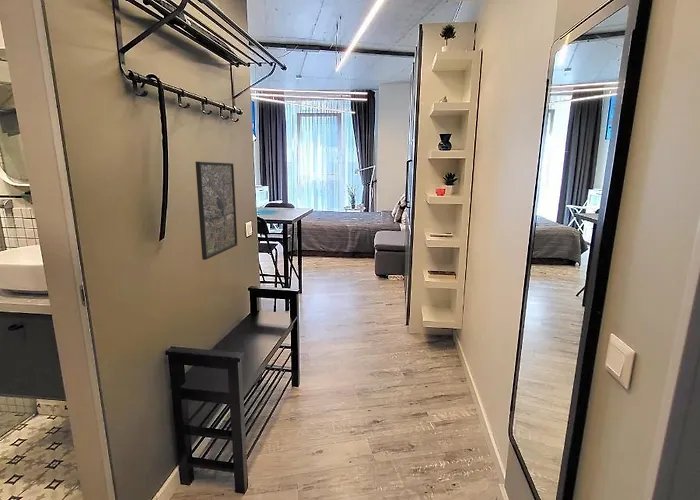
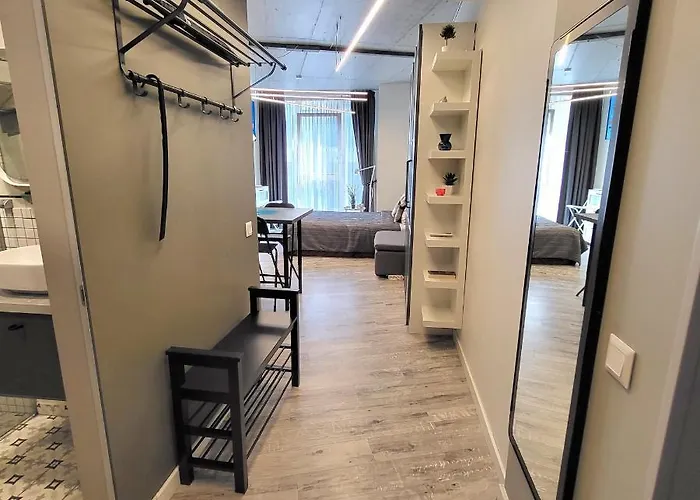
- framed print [194,161,238,261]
